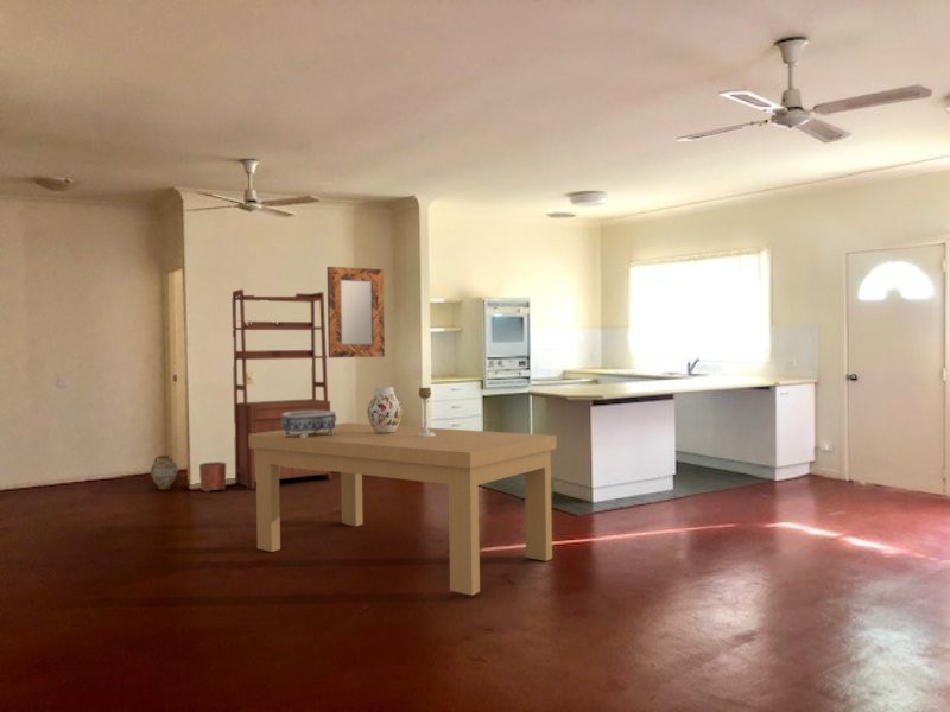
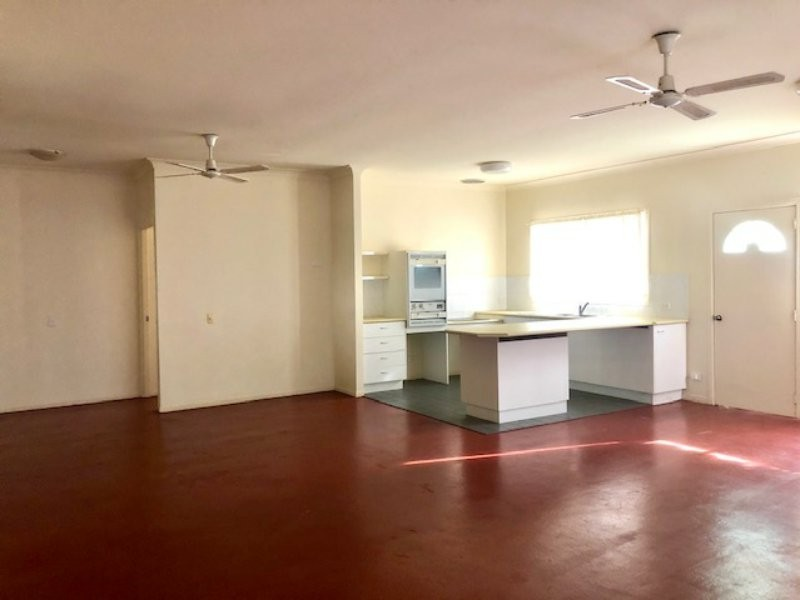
- planter [198,460,227,492]
- candle holder [416,387,436,437]
- home mirror [327,266,386,358]
- ceramic jug [150,454,178,490]
- vase [367,386,403,433]
- dining table [249,421,558,597]
- decorative bowl [281,409,337,438]
- bookshelf [232,288,332,490]
